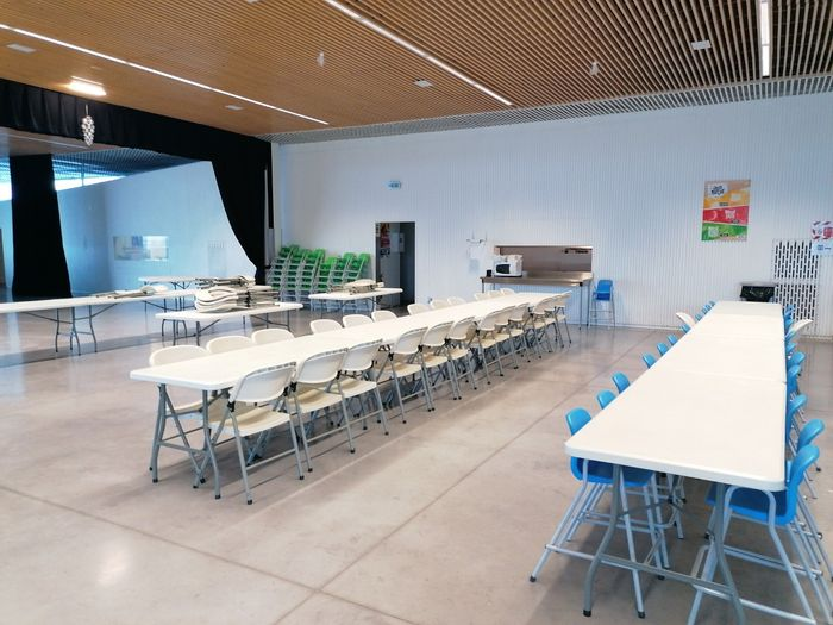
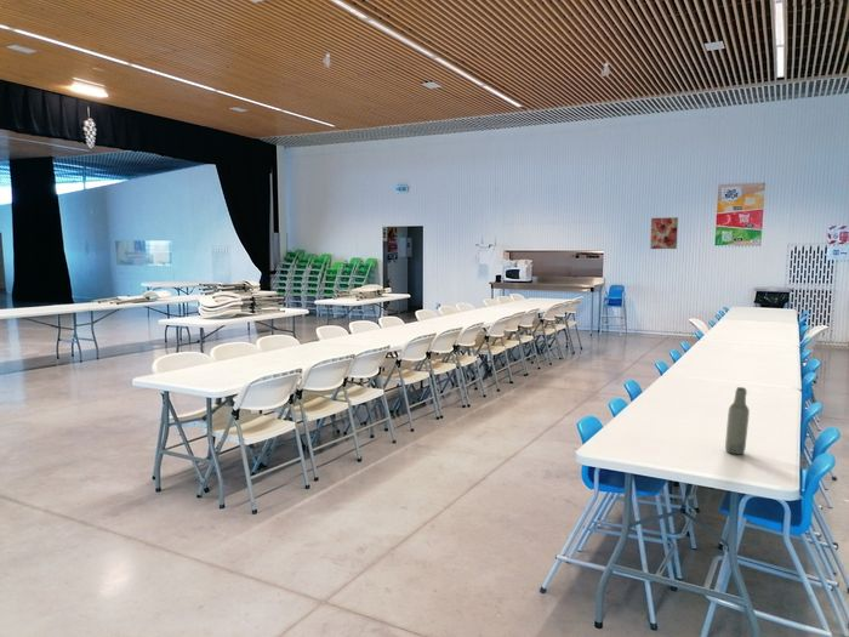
+ bottle [724,386,751,455]
+ wall art [649,216,679,250]
